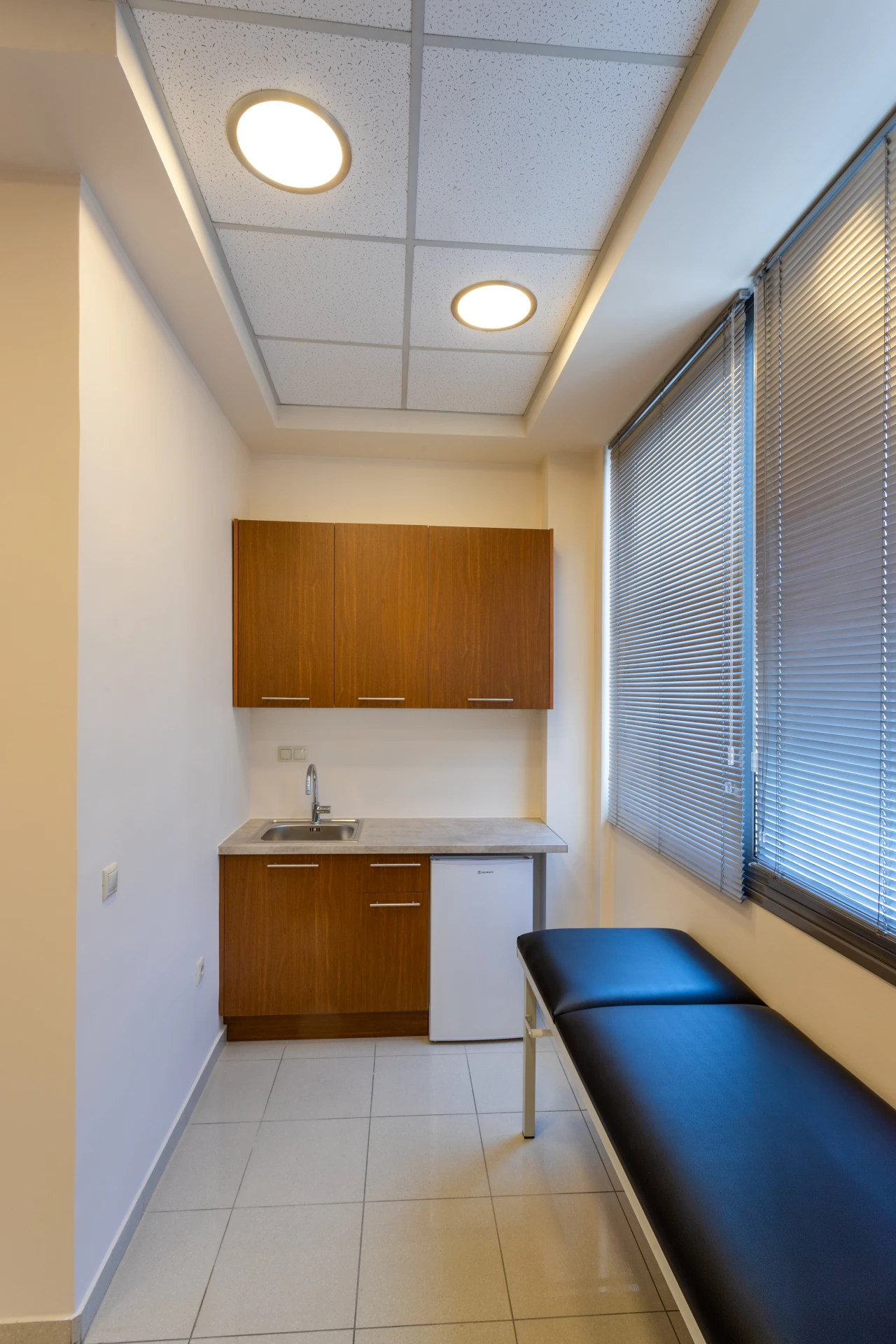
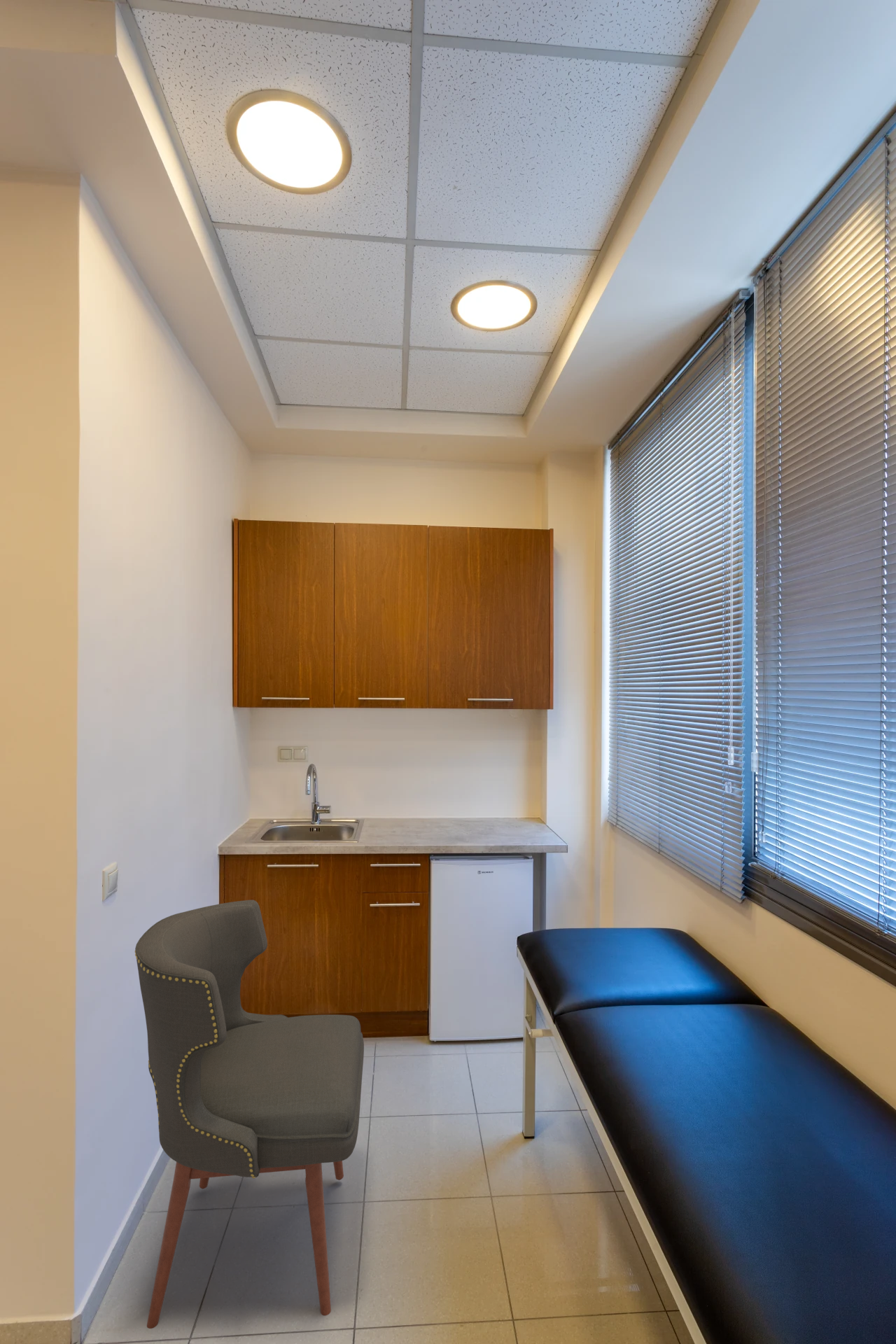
+ chair [134,900,365,1329]
